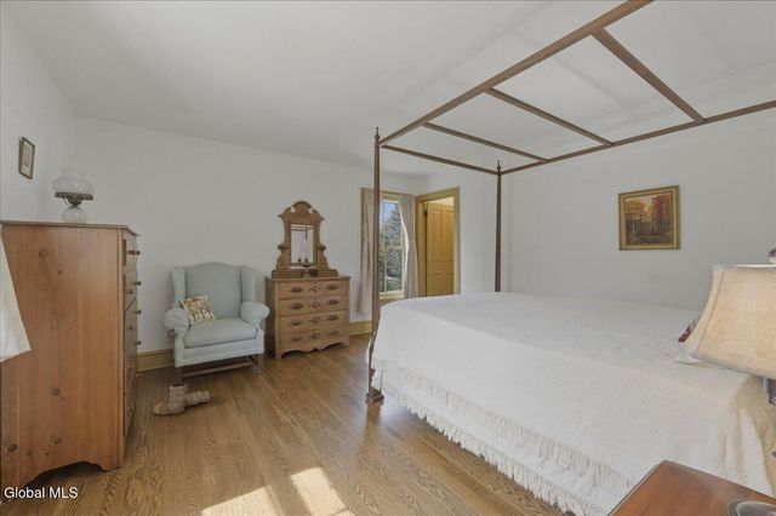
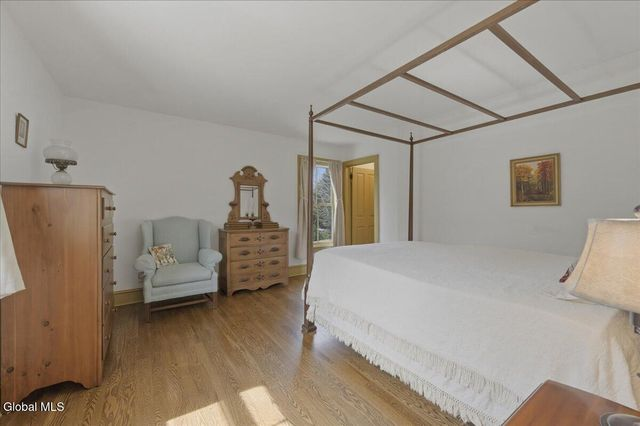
- boots [153,383,211,417]
